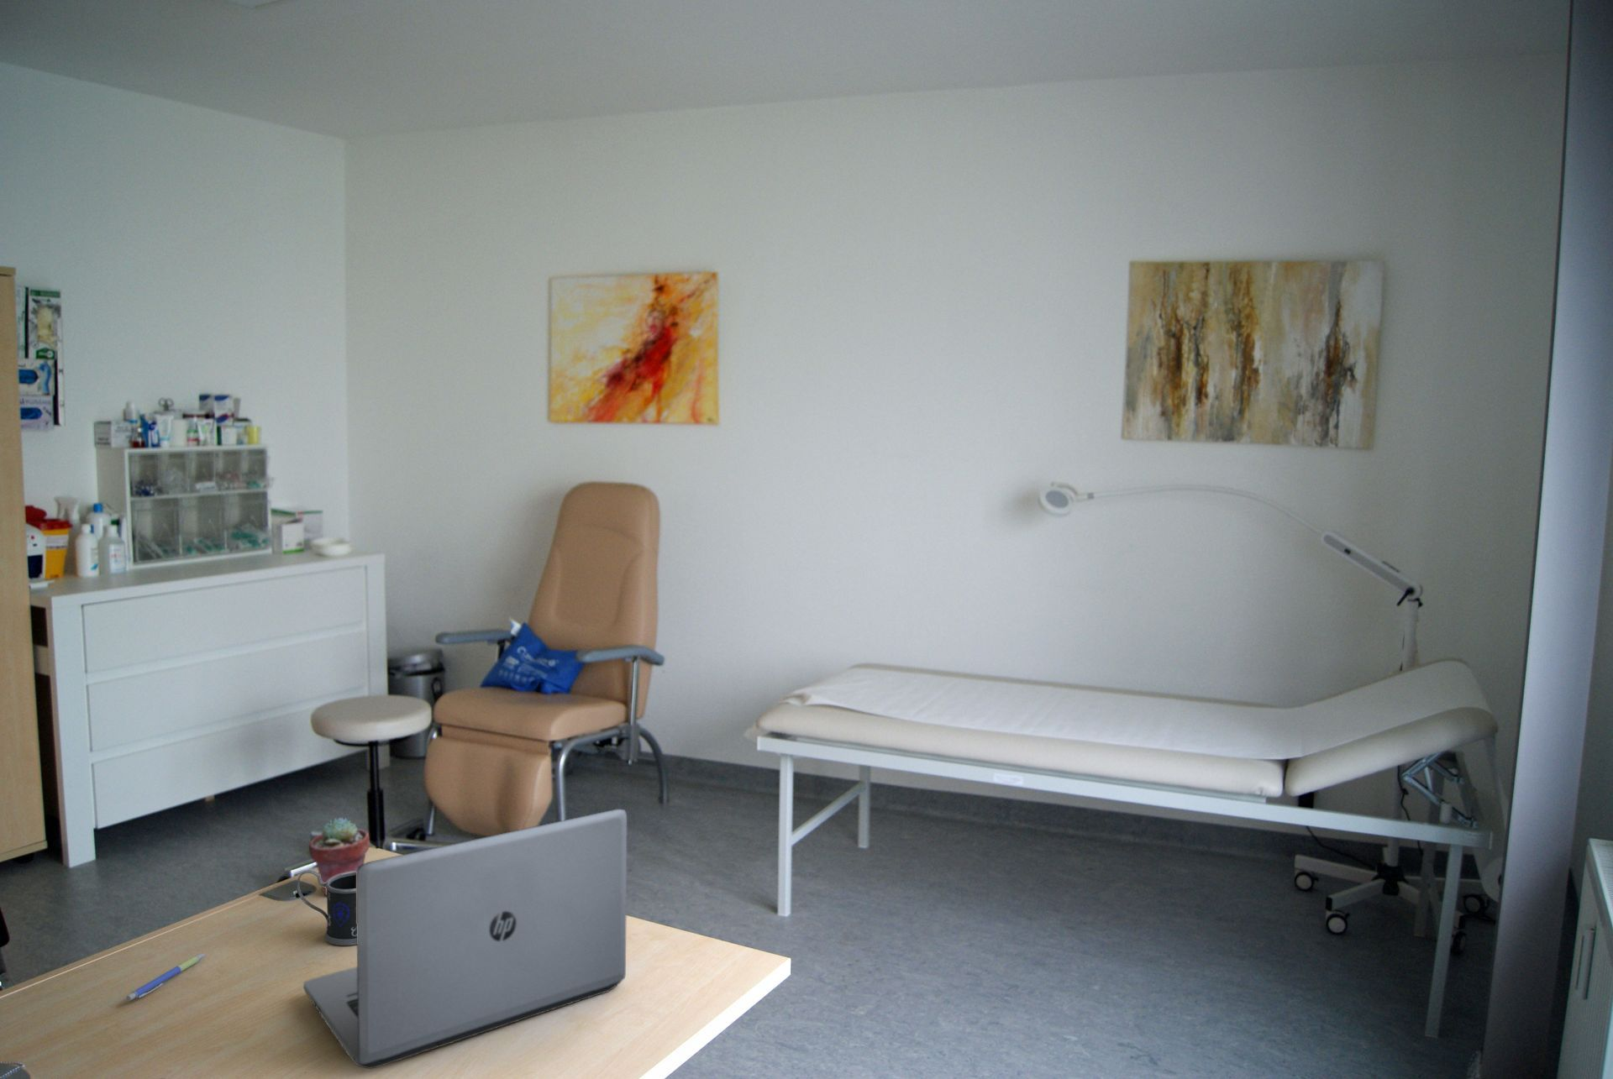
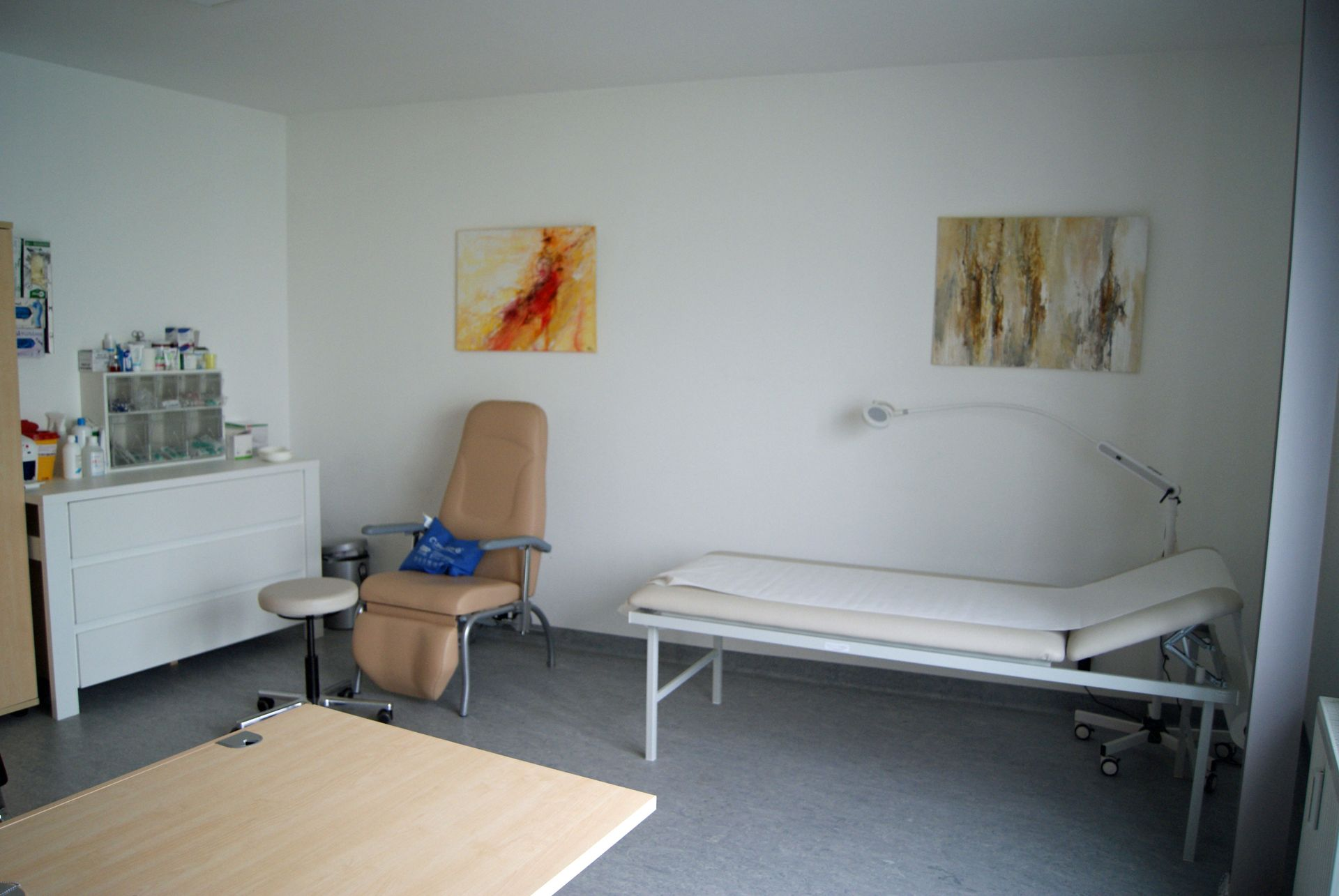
- laptop [302,808,628,1069]
- mug [295,869,357,947]
- potted succulent [308,816,371,896]
- pen [125,953,206,1002]
